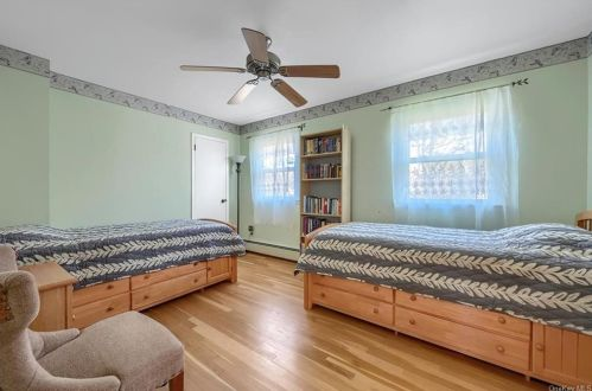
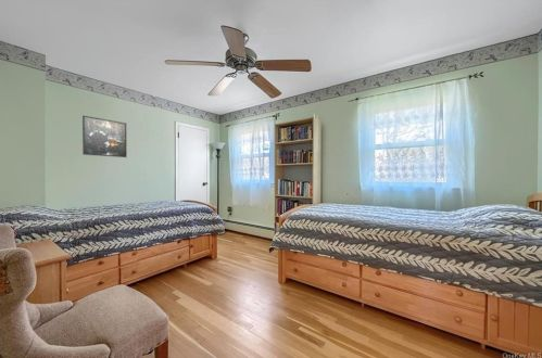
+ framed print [81,115,128,158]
